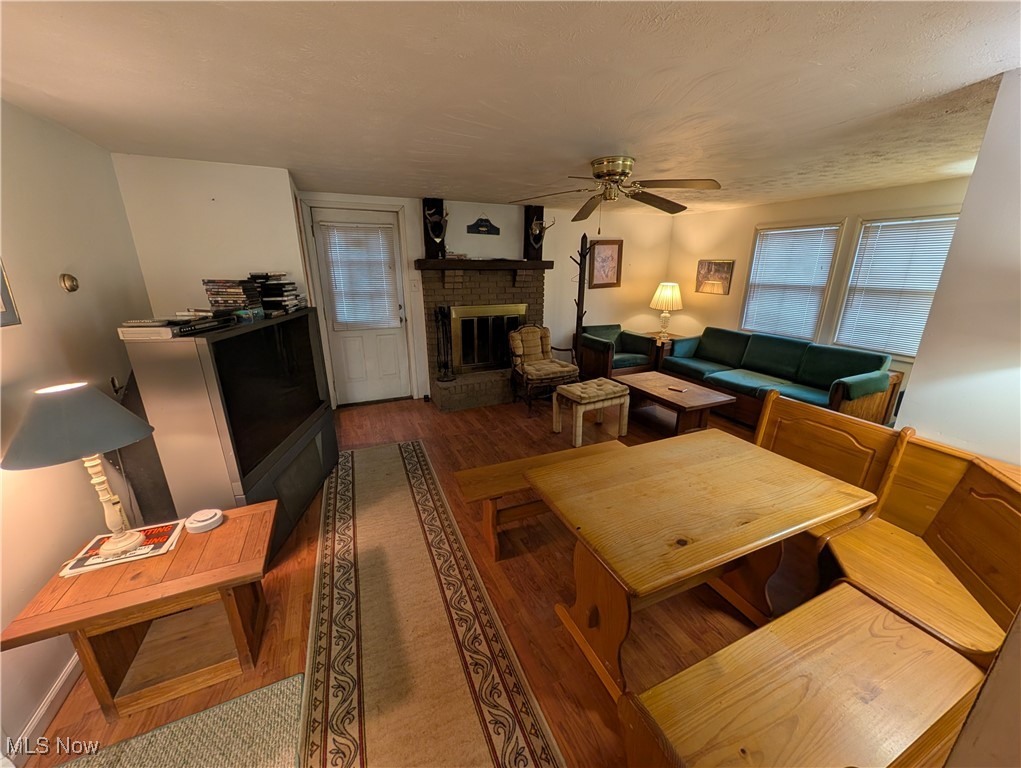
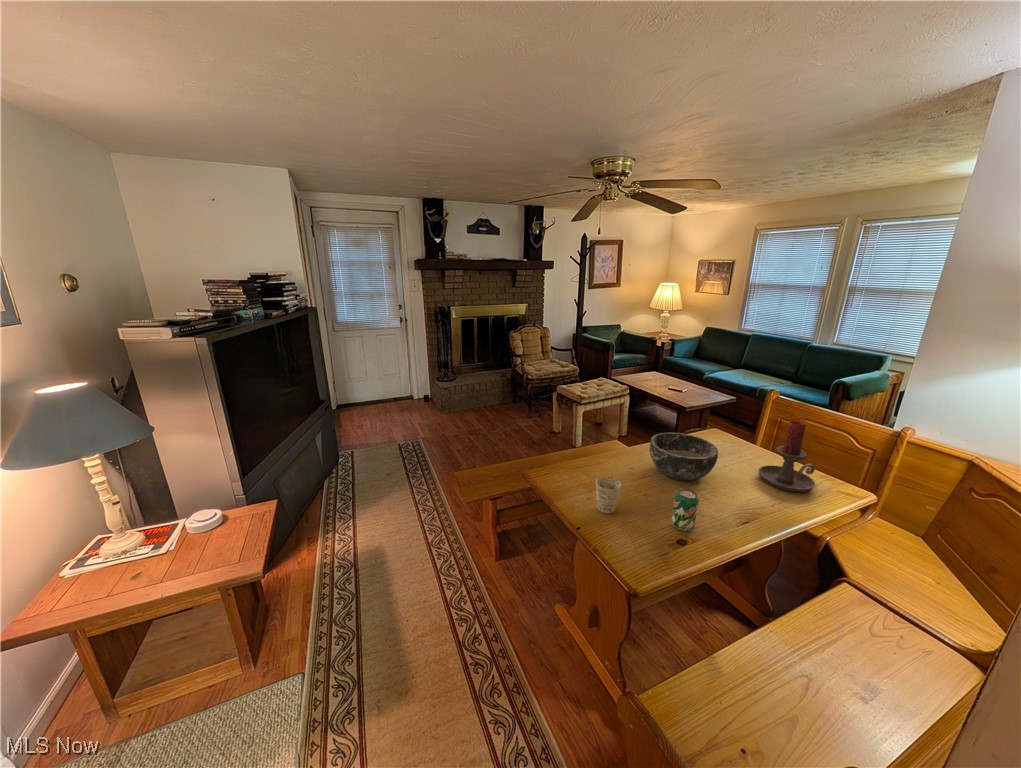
+ mug [595,476,623,514]
+ bowl [649,432,719,482]
+ beverage can [671,488,700,532]
+ candle holder [758,420,816,493]
